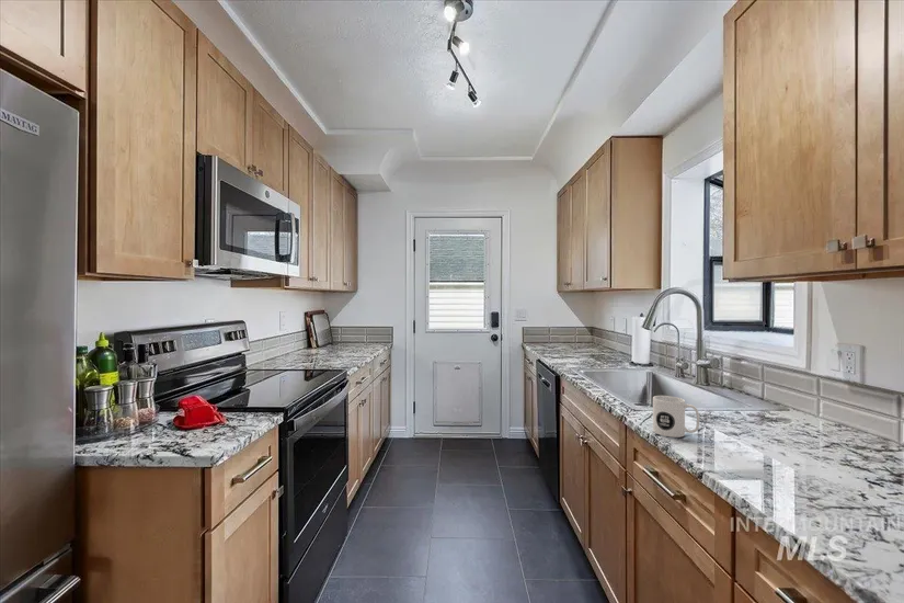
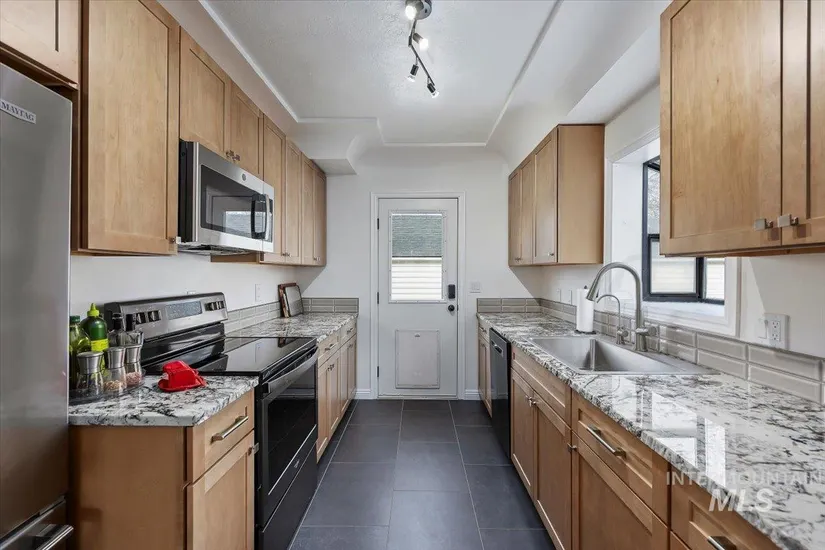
- mug [652,395,700,439]
